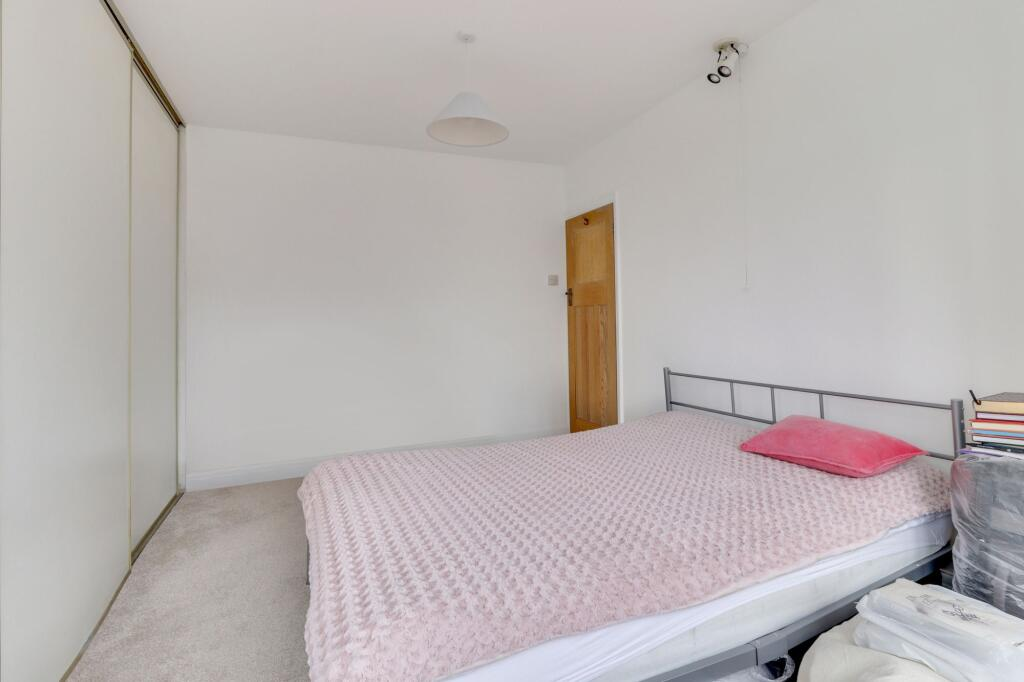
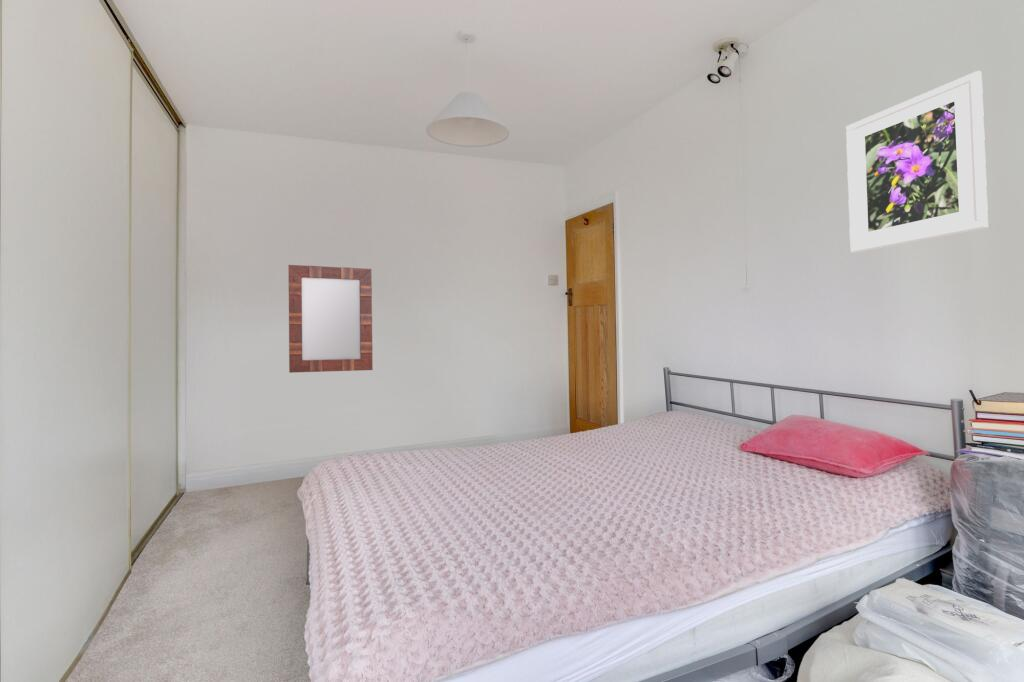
+ home mirror [288,264,374,374]
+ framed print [845,70,989,254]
